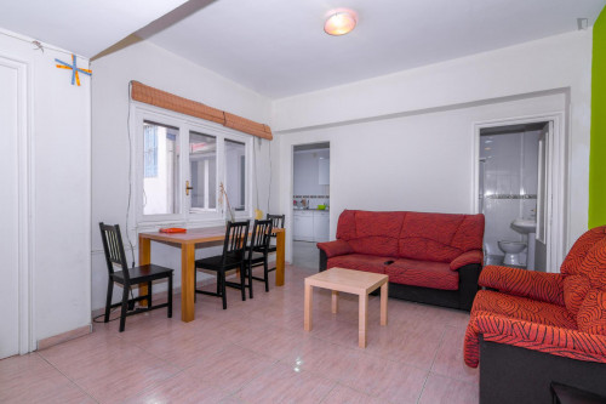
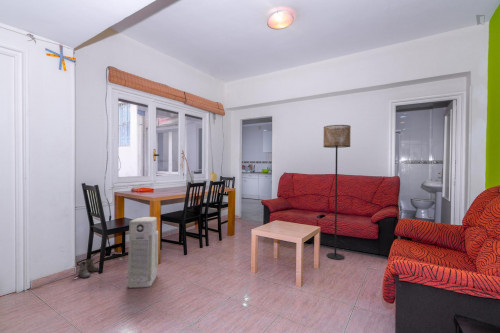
+ air purifier [126,216,159,289]
+ boots [77,258,100,279]
+ floor lamp [322,124,352,261]
